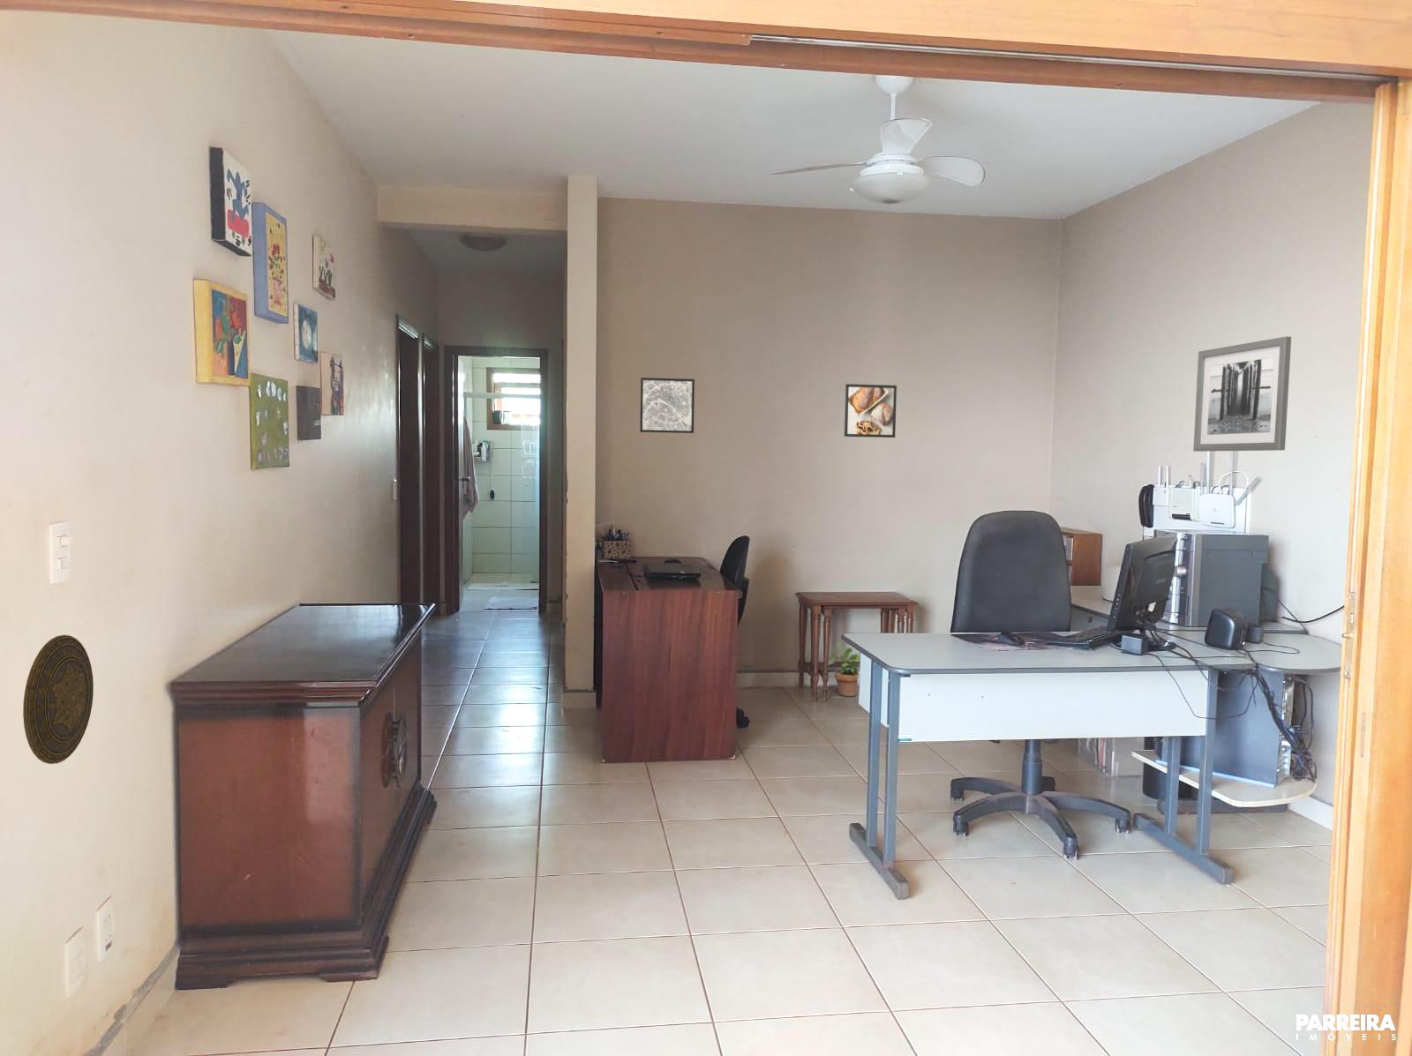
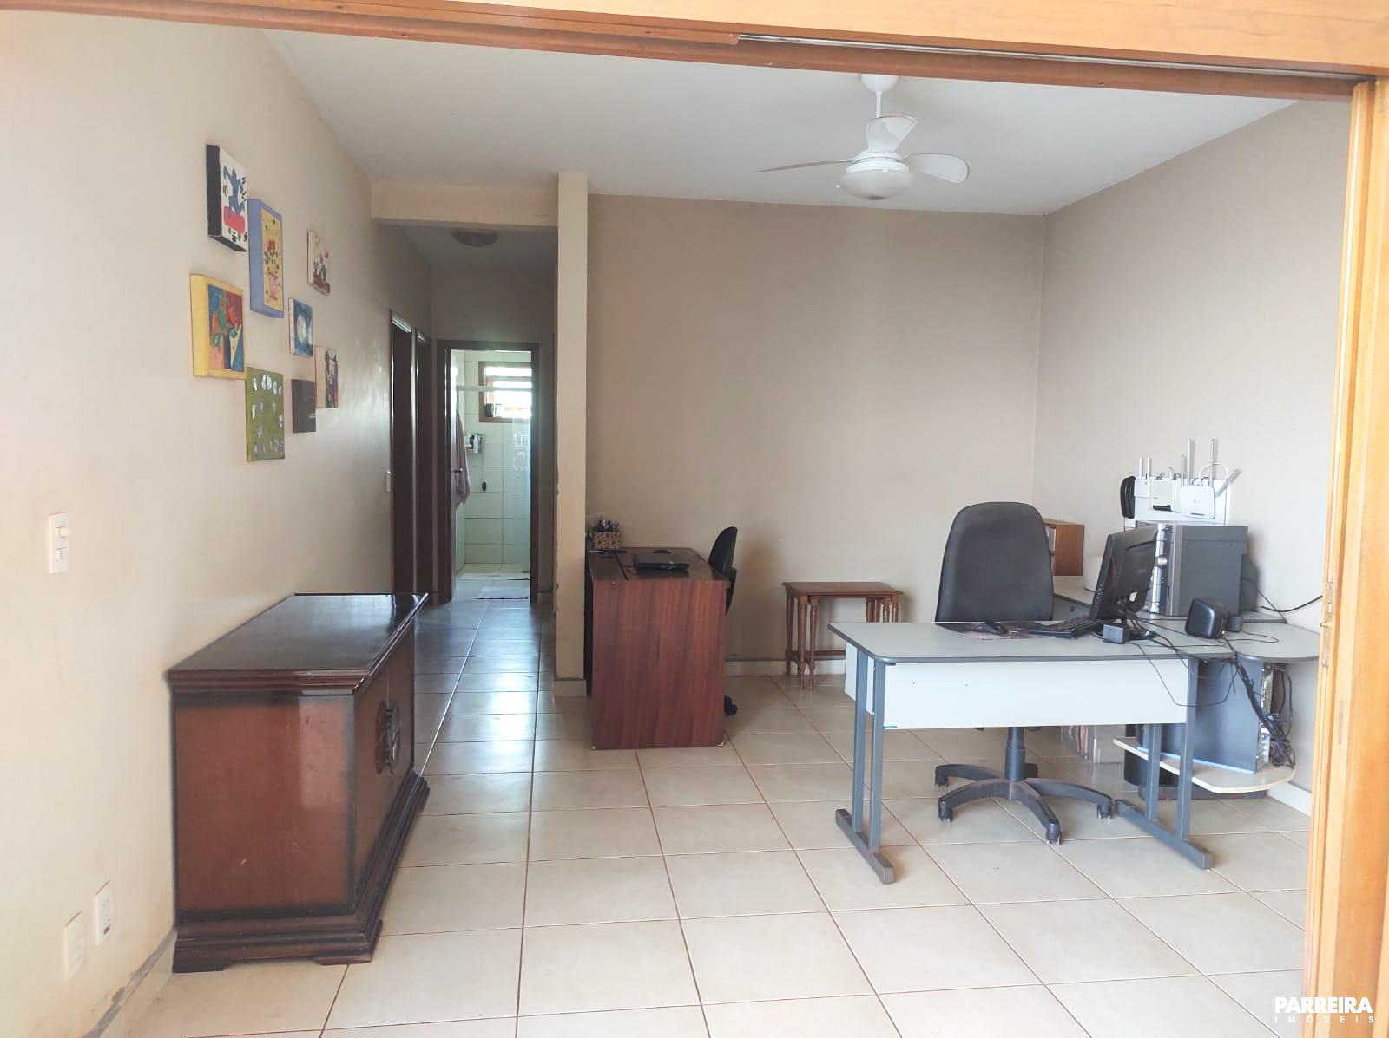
- wall art [639,377,695,434]
- wall art [1192,336,1292,453]
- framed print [844,383,897,438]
- potted plant [827,642,861,697]
- decorative plate [22,634,94,765]
